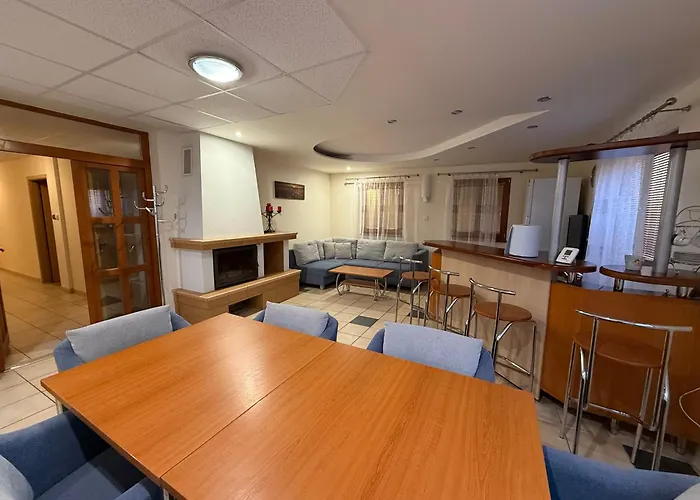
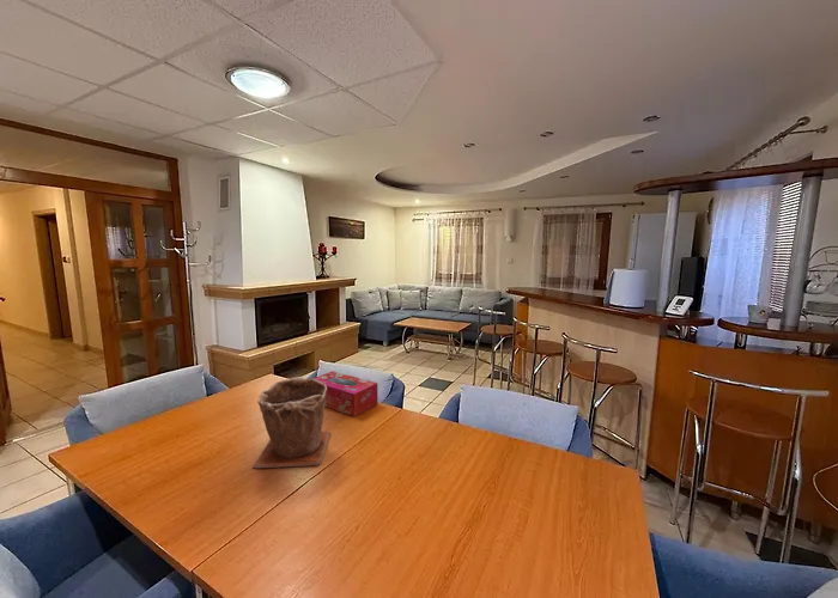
+ tissue box [311,371,379,417]
+ plant pot [253,376,332,469]
